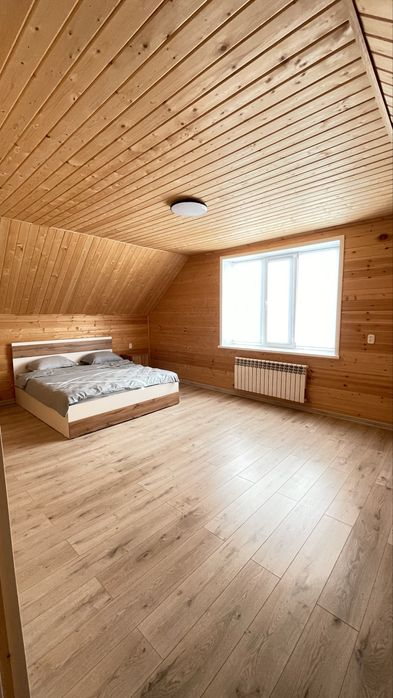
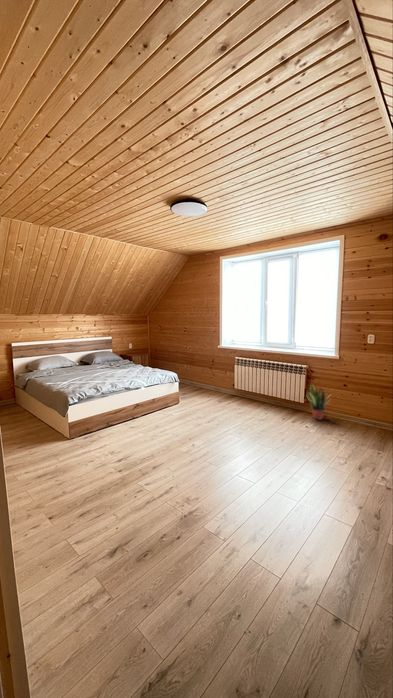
+ potted plant [305,382,331,420]
